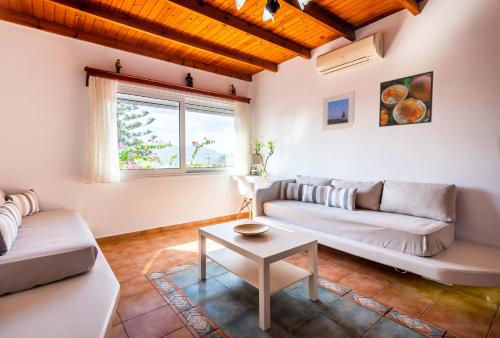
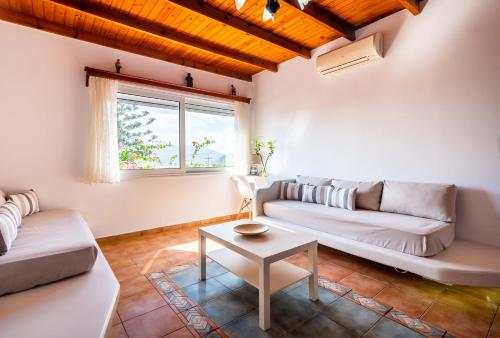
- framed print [322,90,356,132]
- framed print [378,70,435,128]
